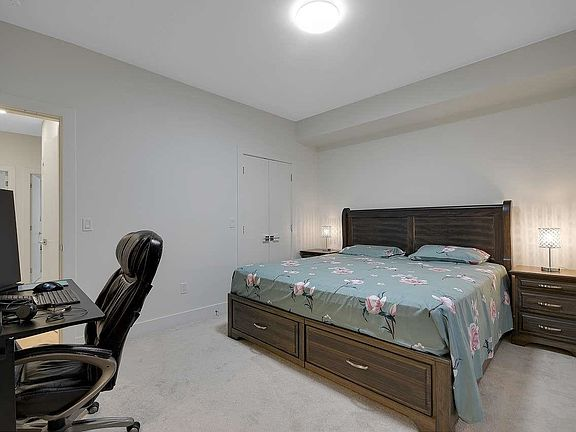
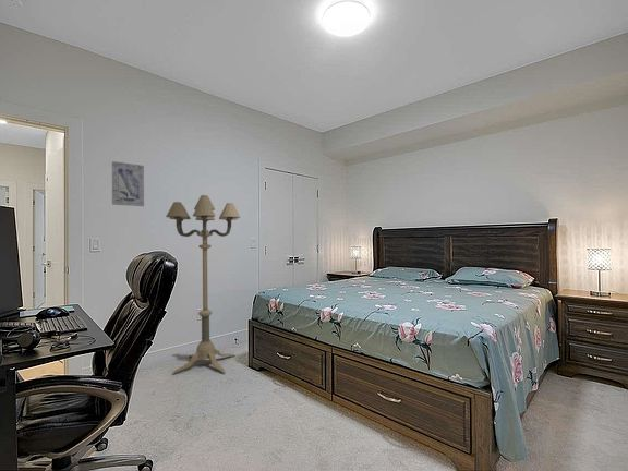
+ wall art [111,160,145,207]
+ floor lamp [165,194,242,376]
